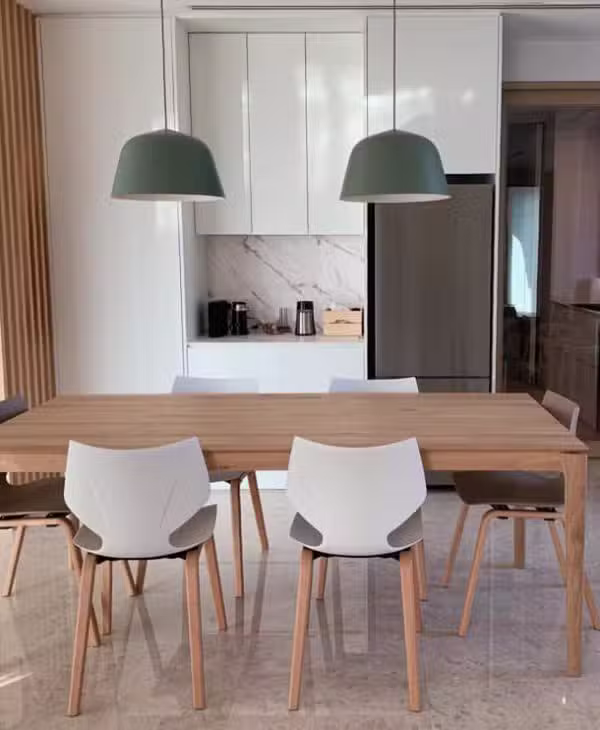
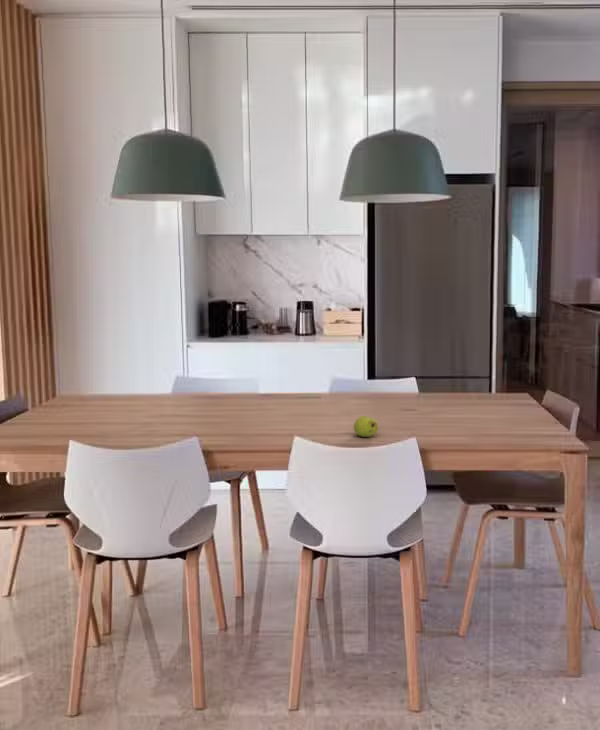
+ fruit [353,415,379,438]
